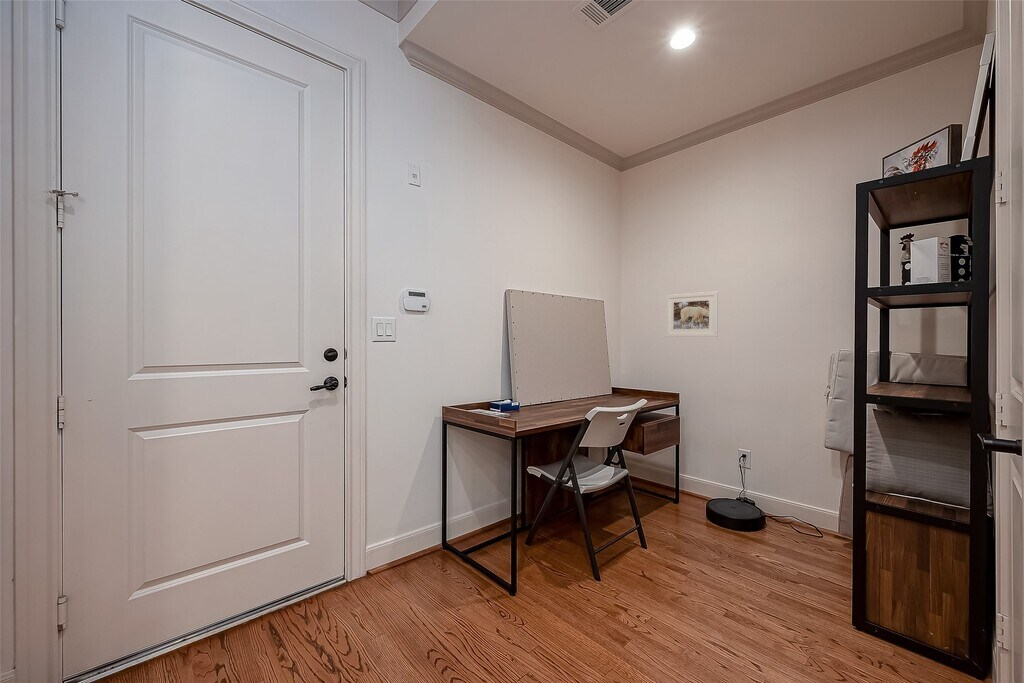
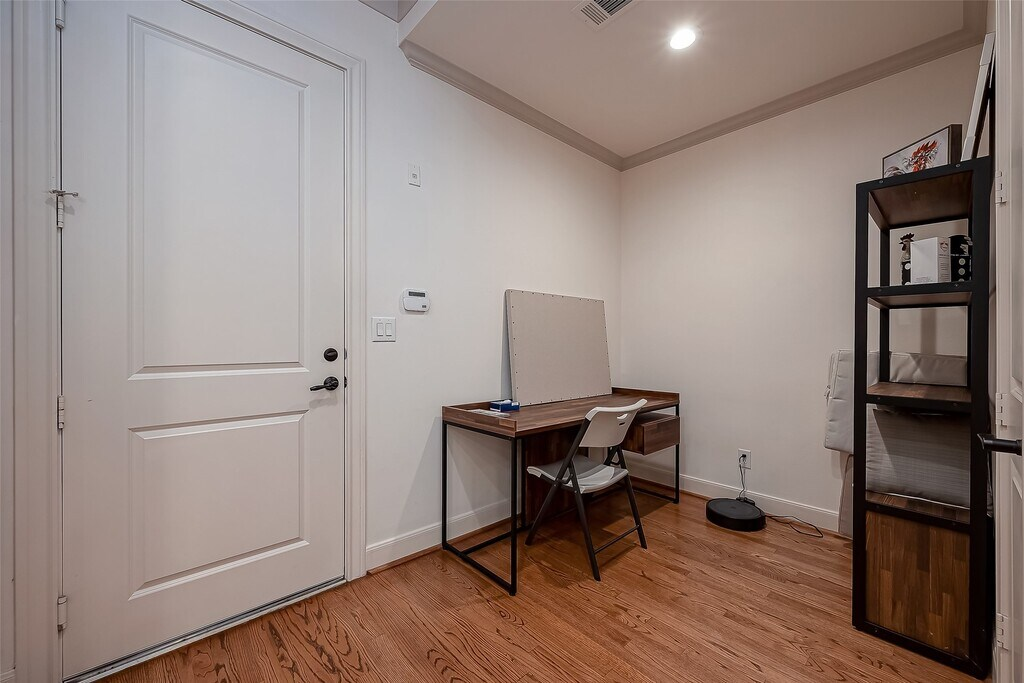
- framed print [665,291,719,338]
